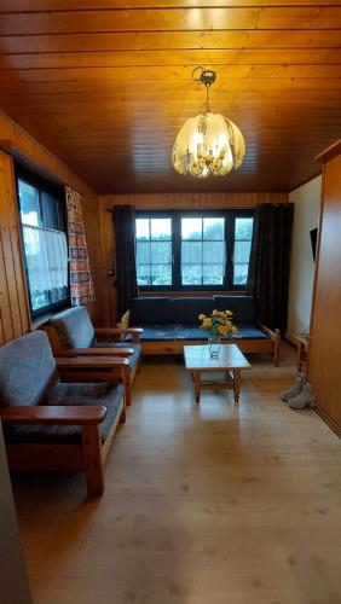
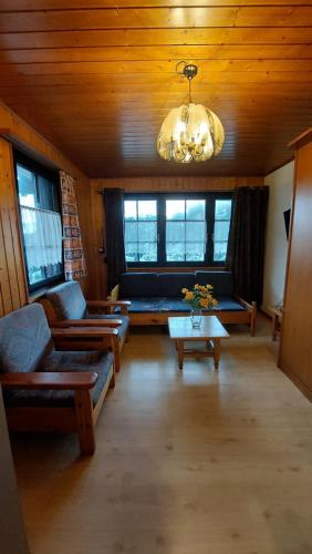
- boots [279,374,316,411]
